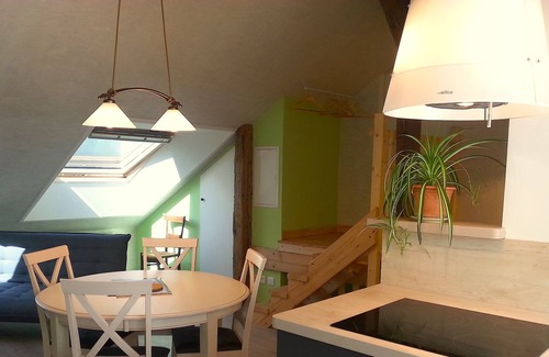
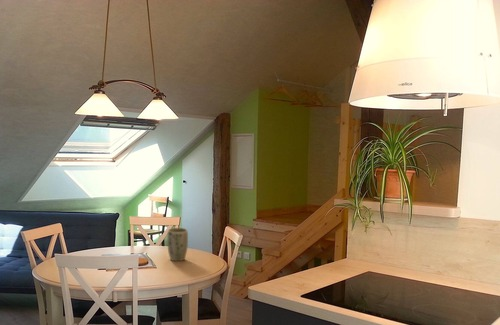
+ plant pot [166,227,189,262]
